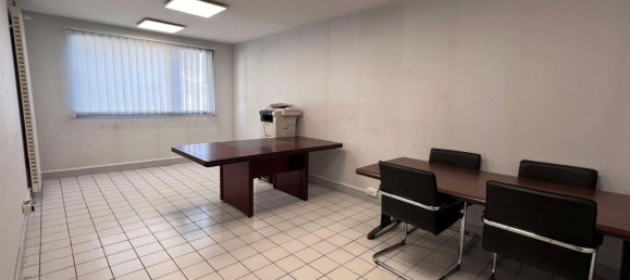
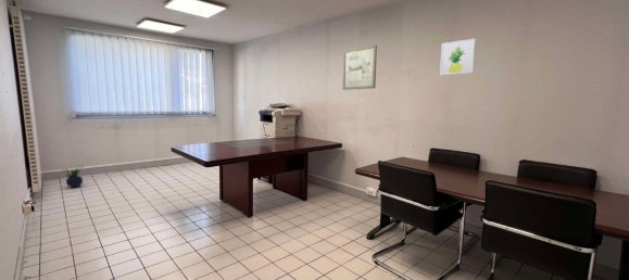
+ wall art [341,43,378,91]
+ wall art [439,37,477,76]
+ potted plant [61,164,85,189]
